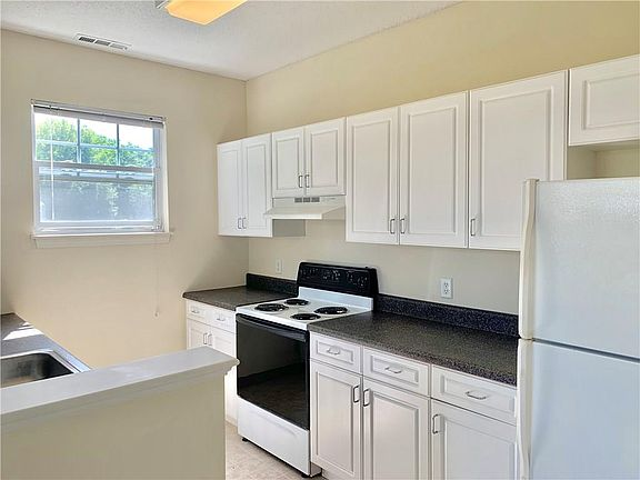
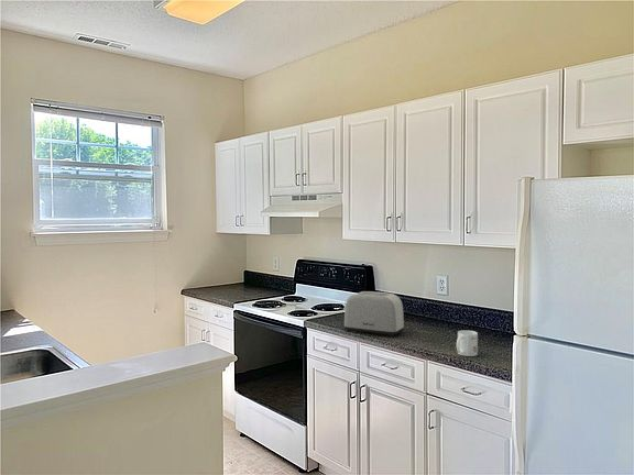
+ toaster [342,290,405,338]
+ mug [456,329,479,357]
